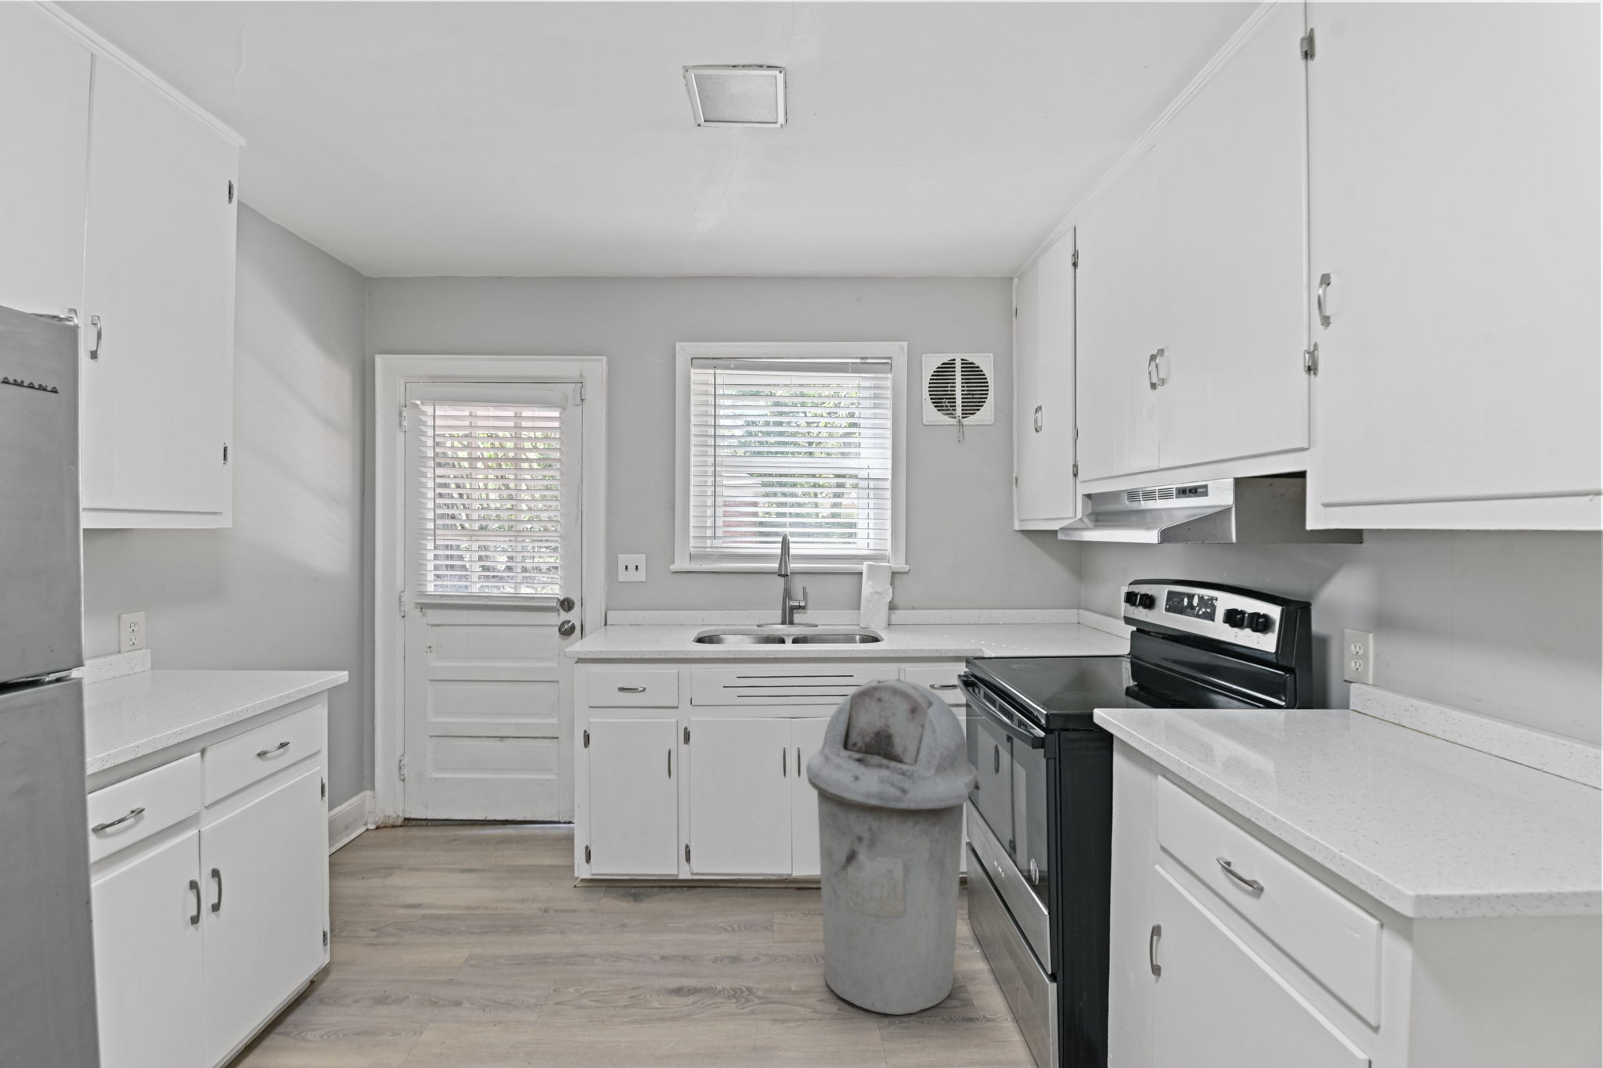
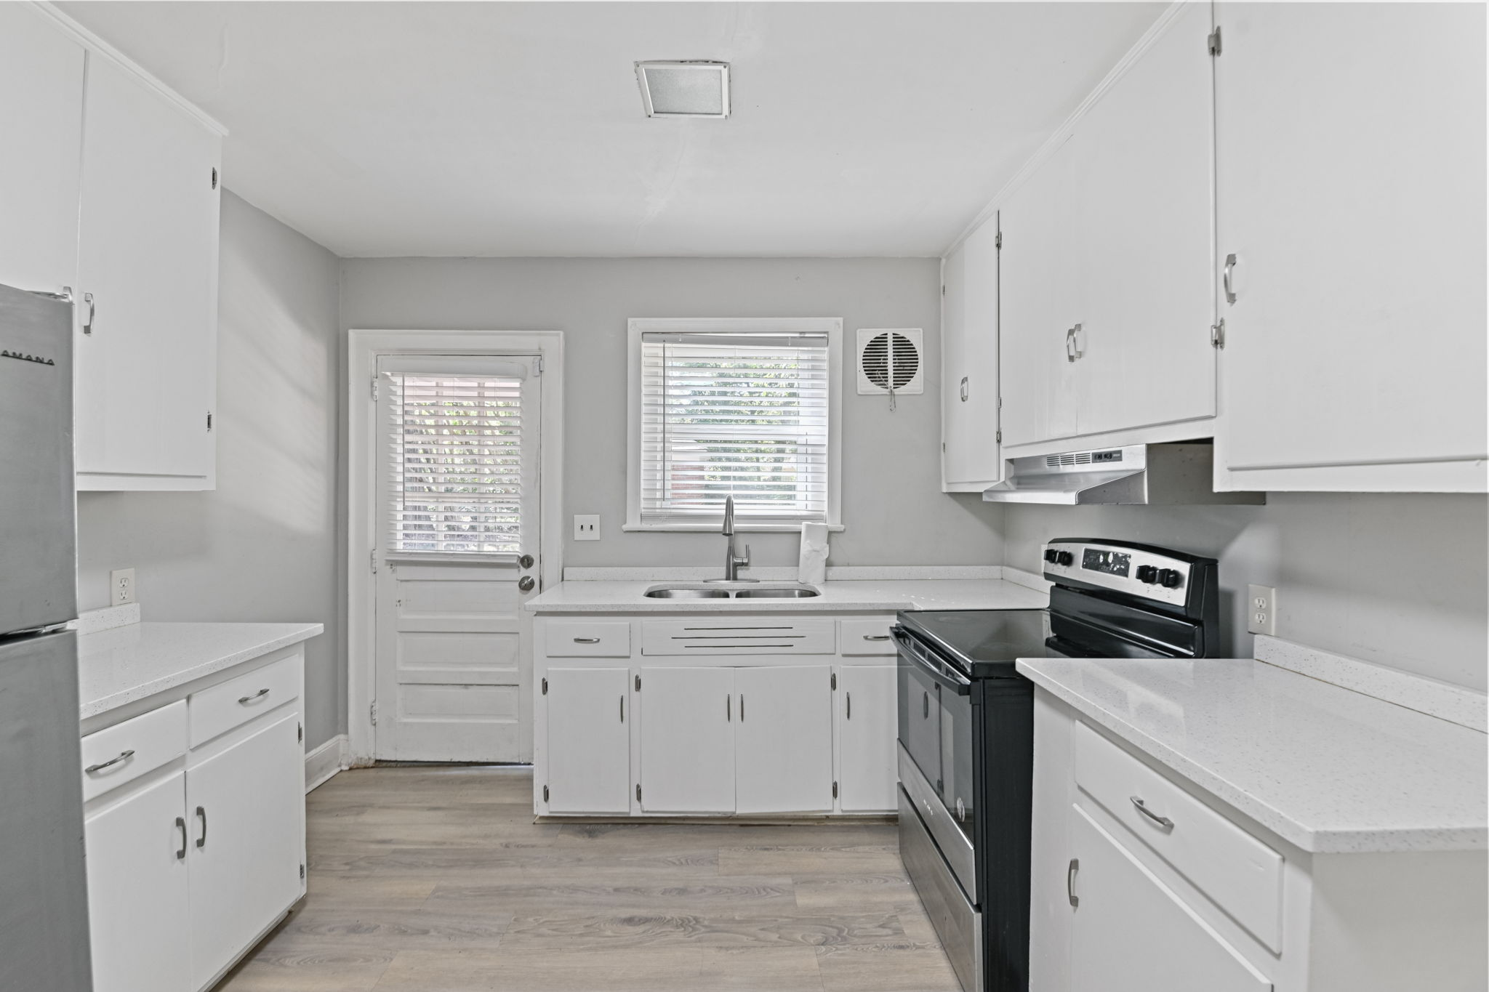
- trash can [806,677,982,1016]
